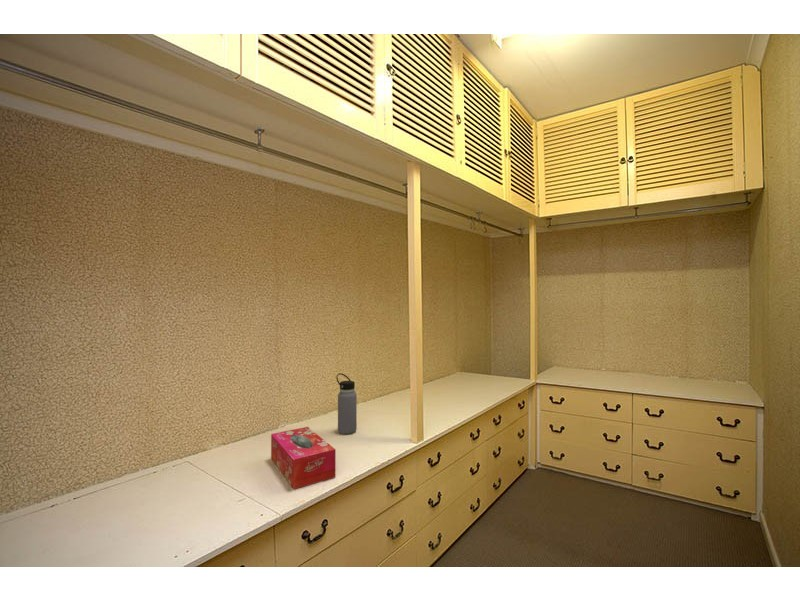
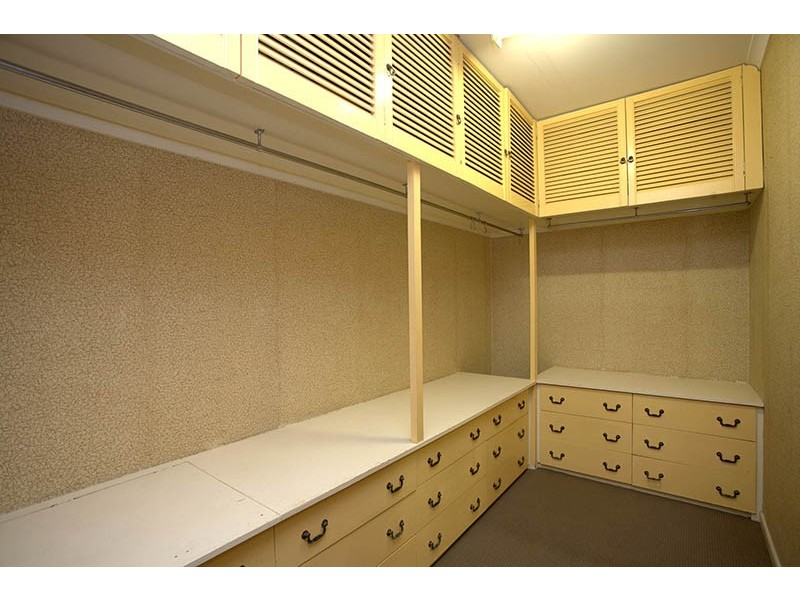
- tissue box [270,426,337,490]
- water bottle [335,372,358,435]
